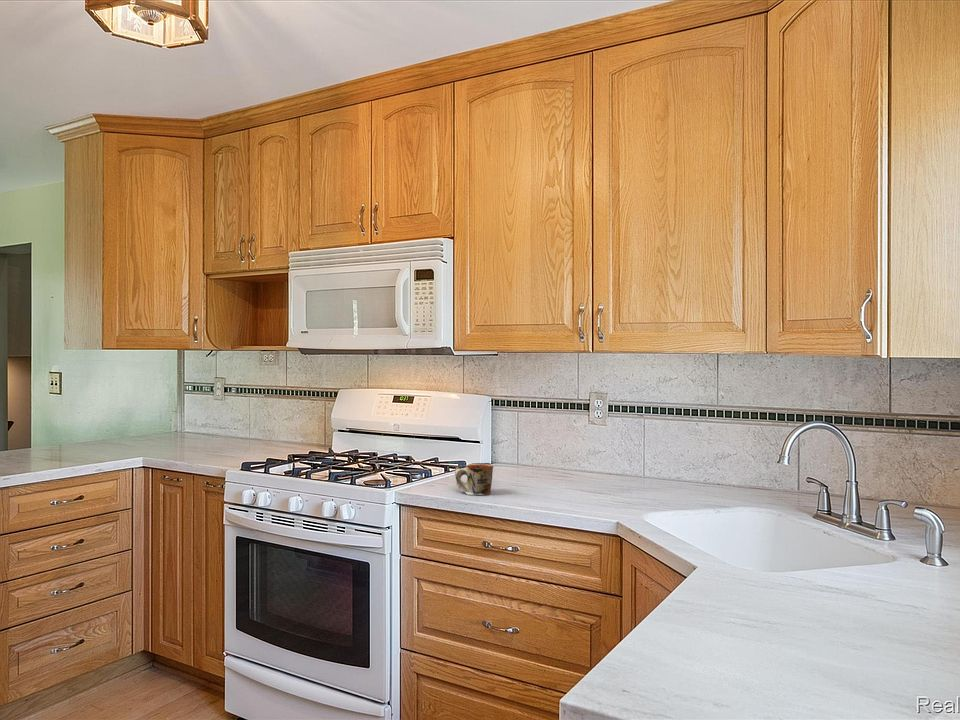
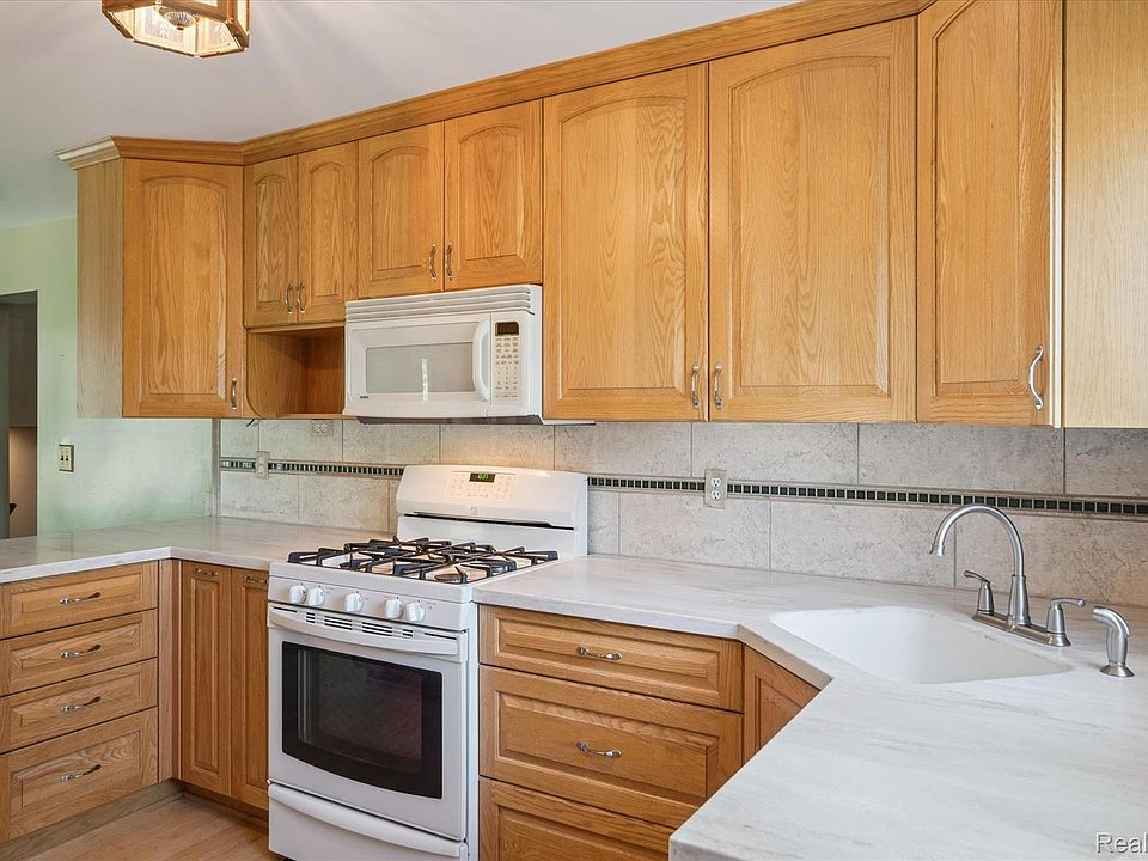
- mug [454,462,495,496]
